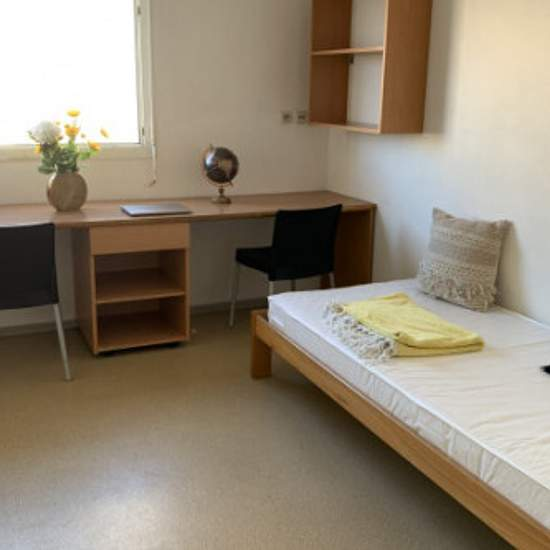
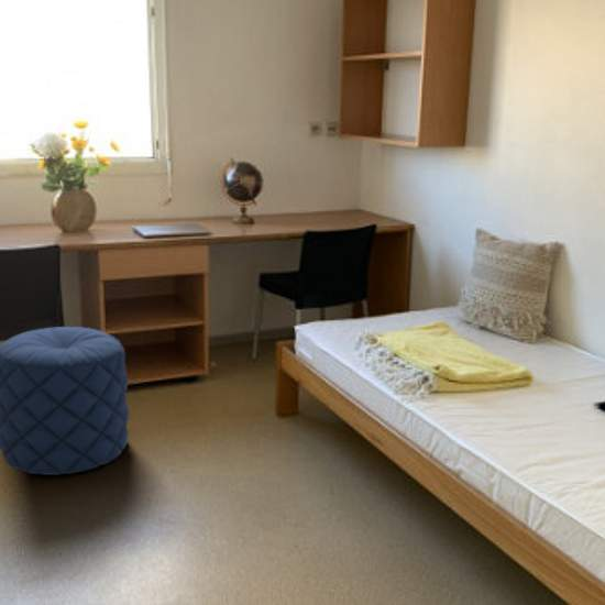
+ pouf [0,326,130,476]
